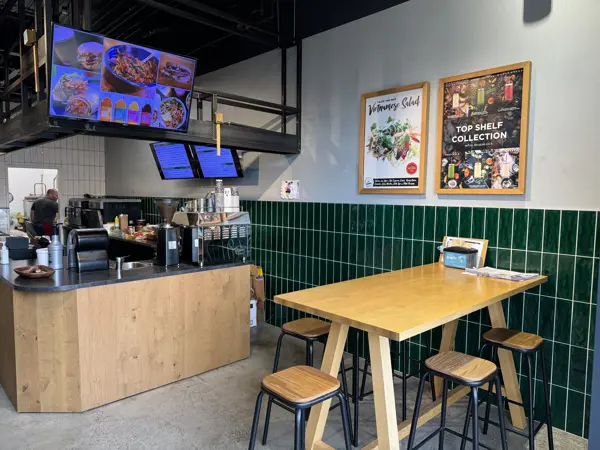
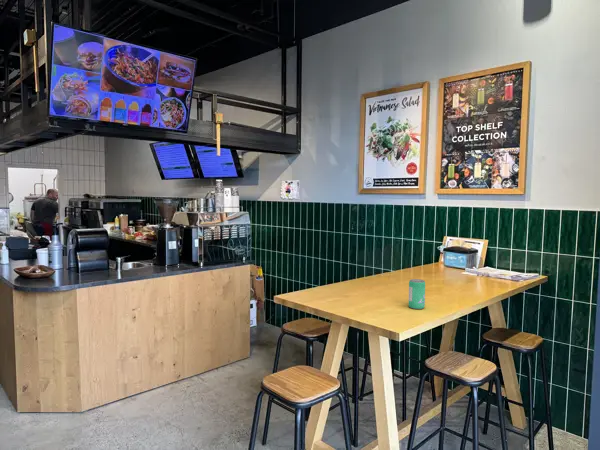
+ beverage can [408,278,426,310]
